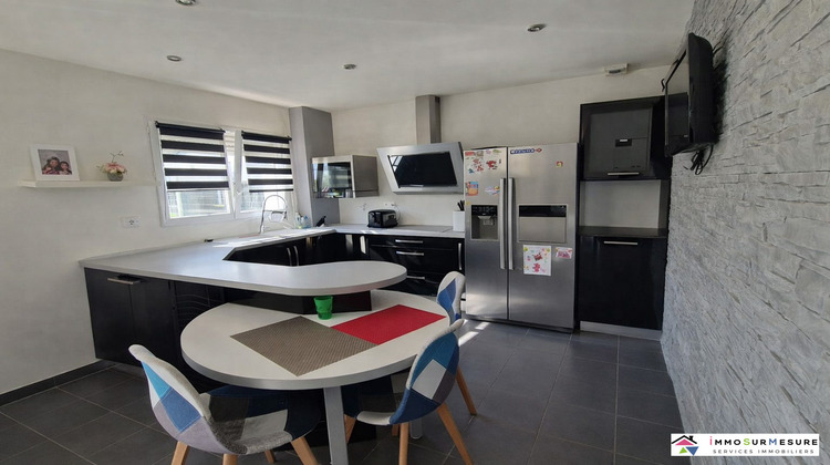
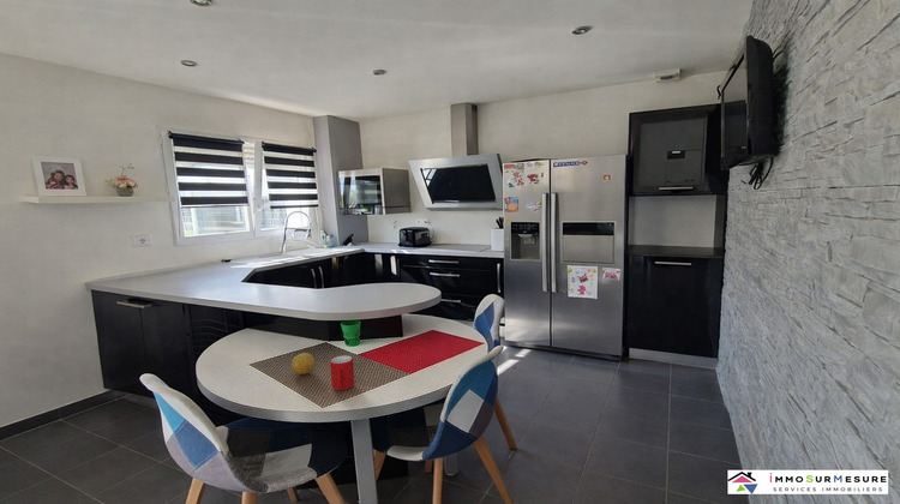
+ fruit [290,352,317,376]
+ cup [329,354,355,391]
